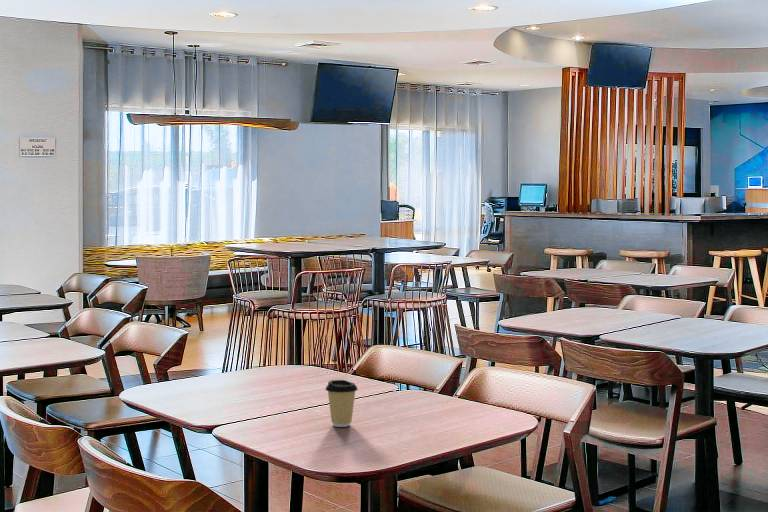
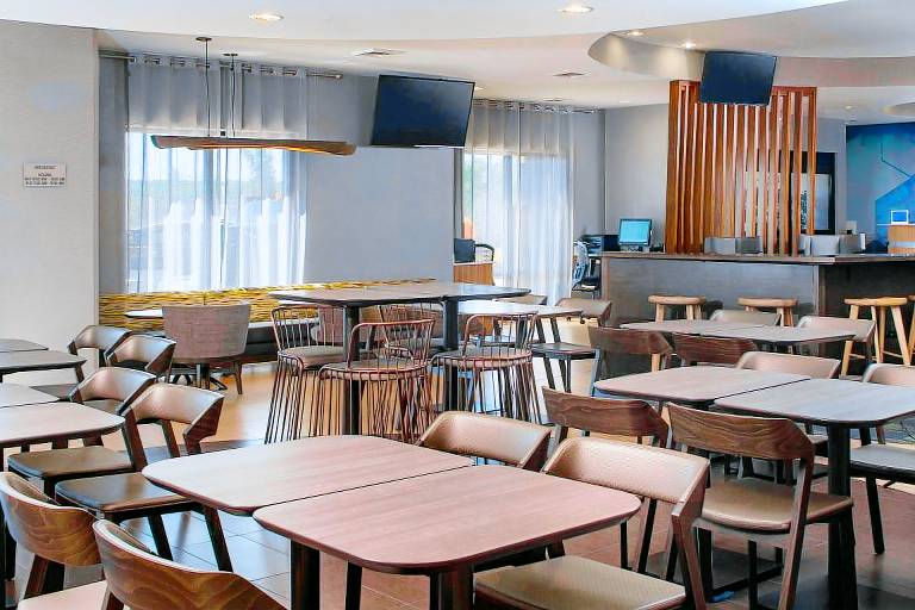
- coffee cup [324,379,359,428]
